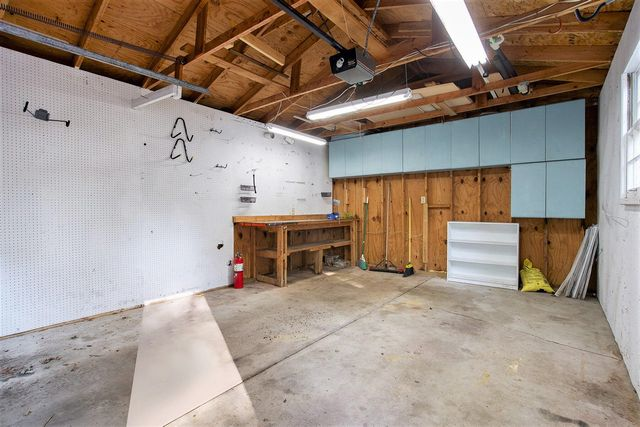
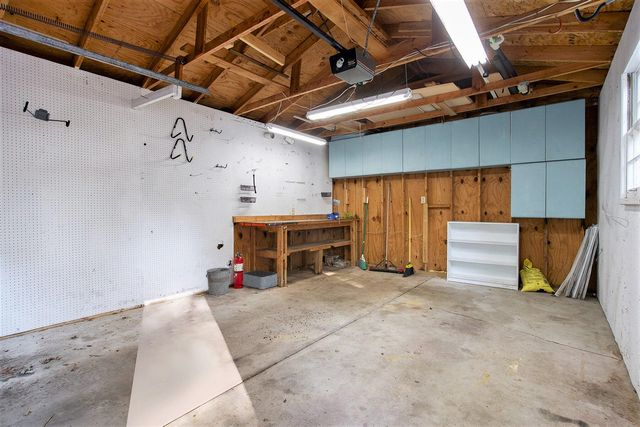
+ bucket [205,267,233,296]
+ storage bin [242,269,278,290]
